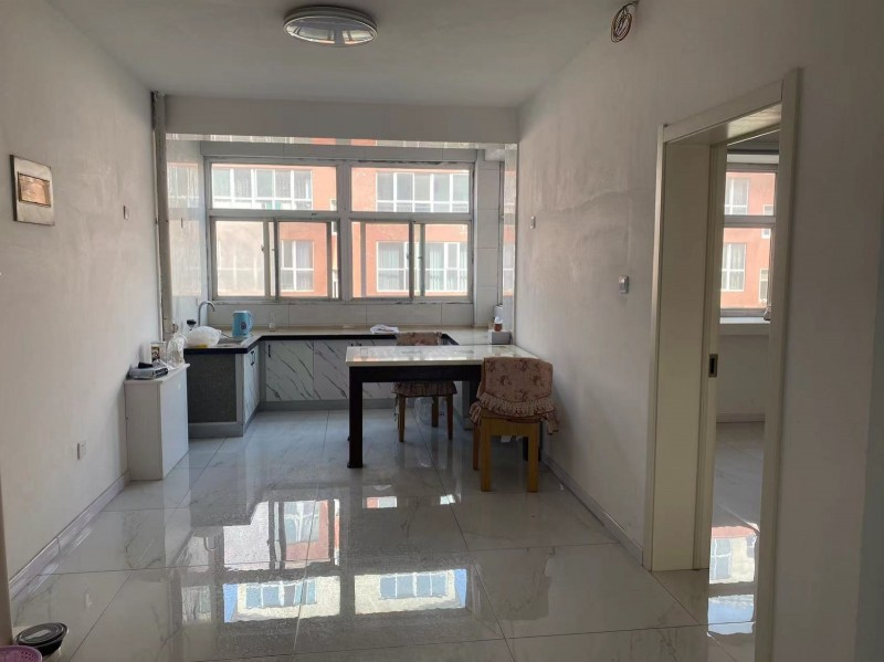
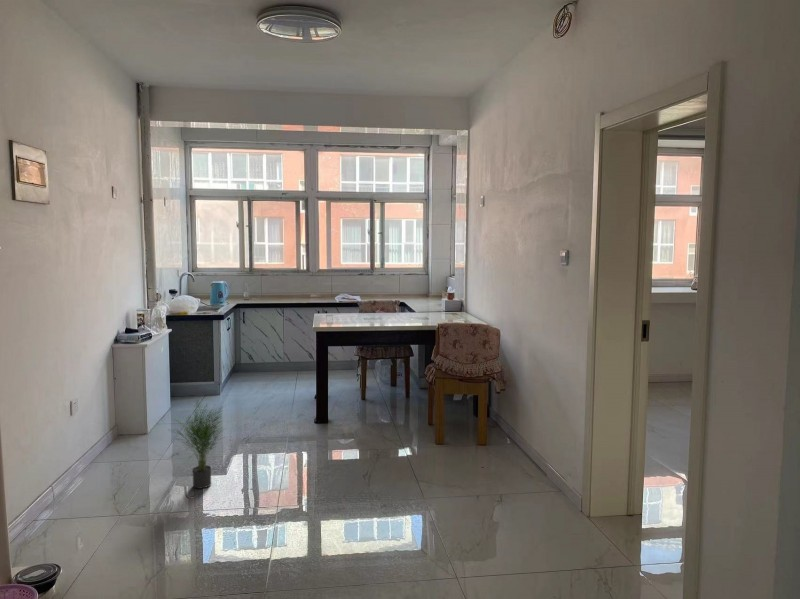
+ potted plant [169,399,226,490]
